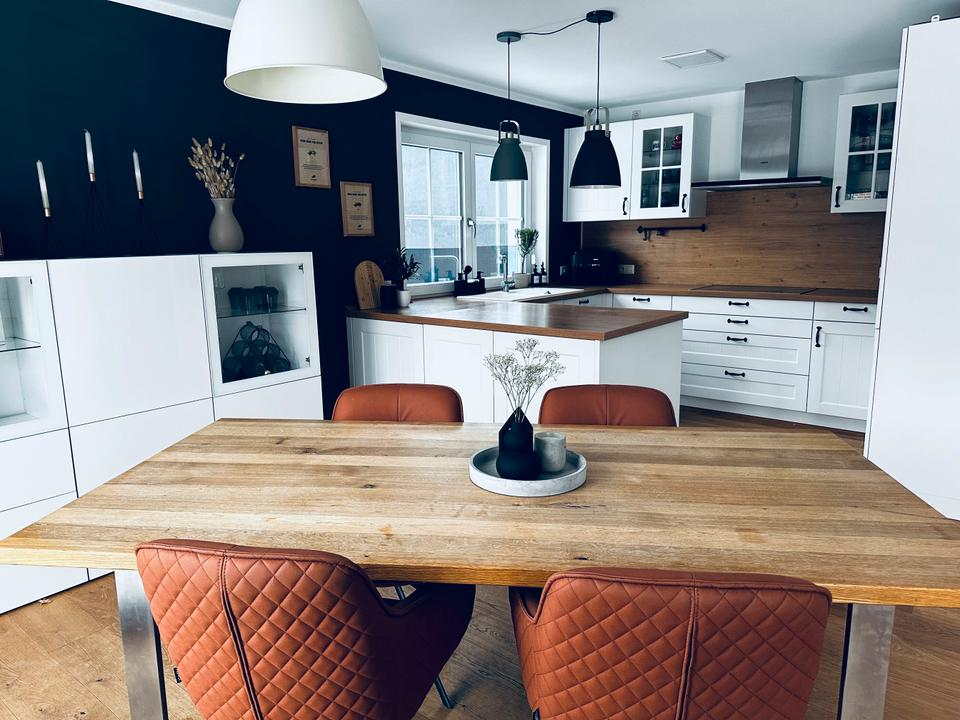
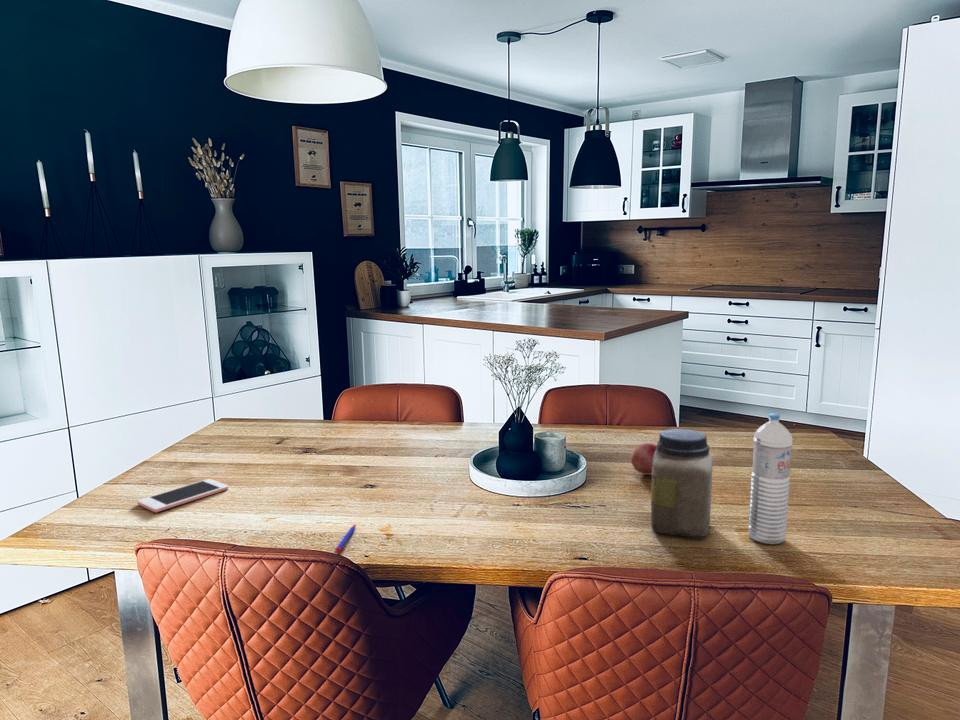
+ water bottle [747,413,794,545]
+ fruit [630,442,657,476]
+ pen [334,524,357,554]
+ cell phone [136,478,229,513]
+ jar [650,428,714,538]
